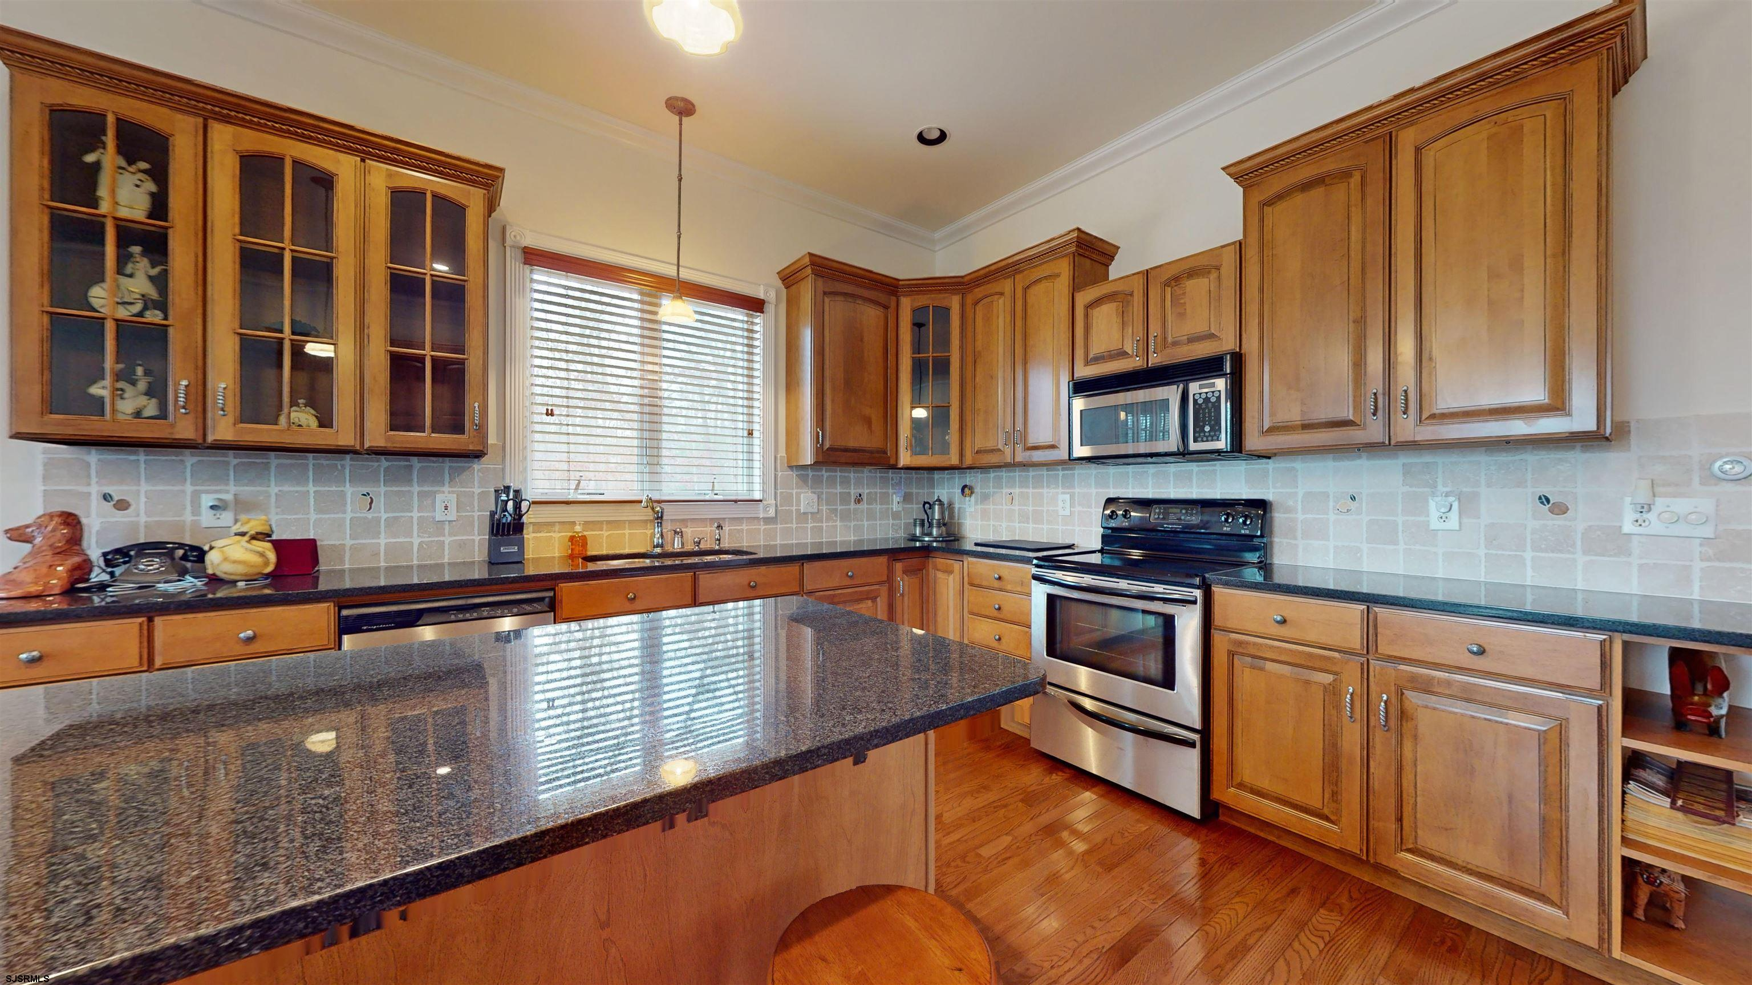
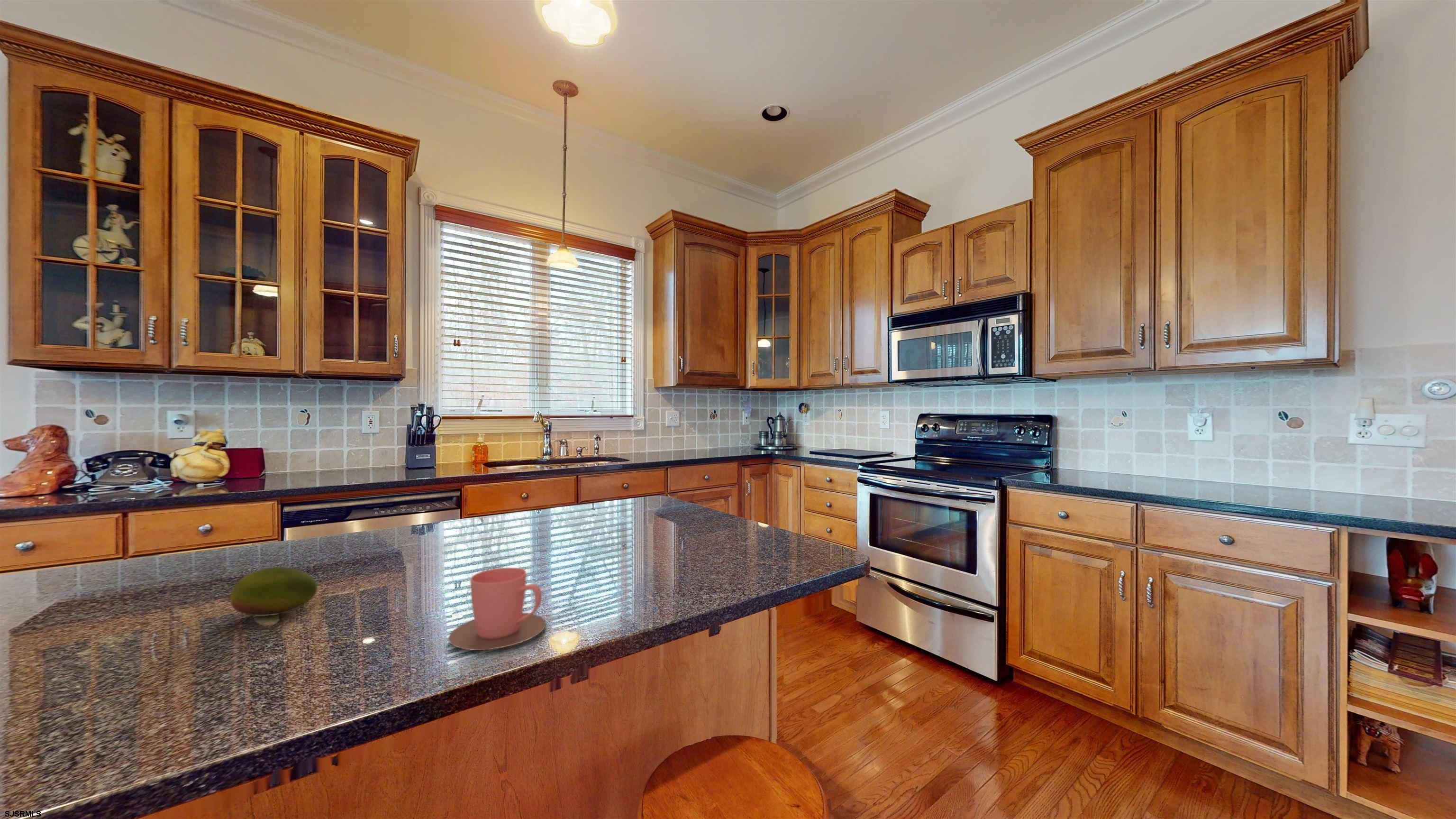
+ fruit [227,566,318,617]
+ cup [448,567,546,651]
